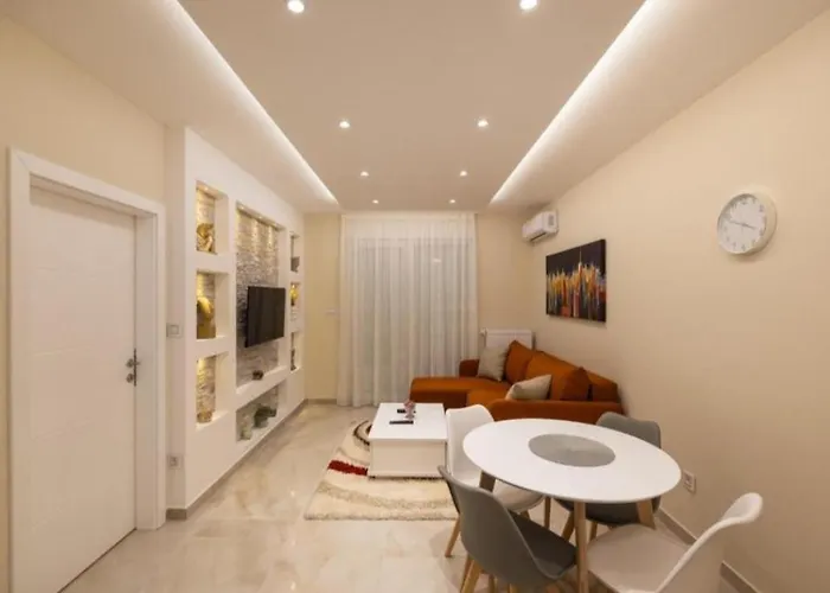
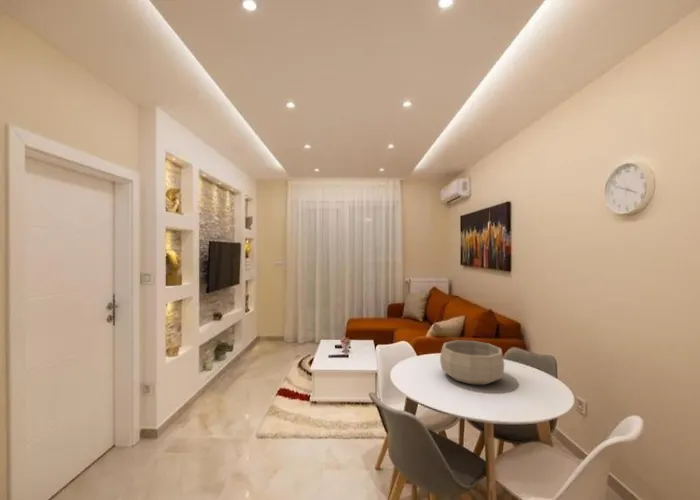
+ decorative bowl [439,340,505,386]
